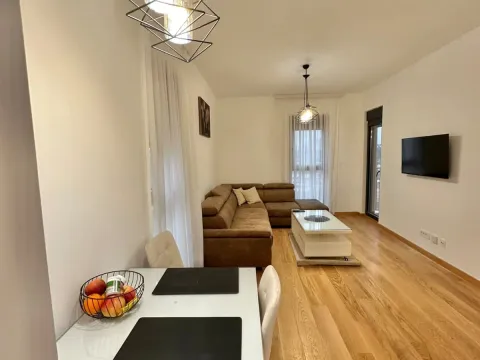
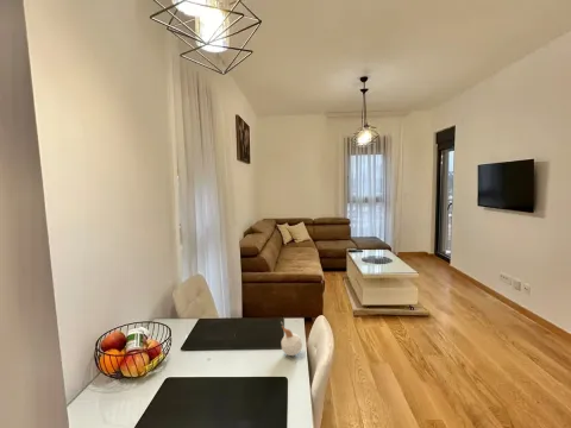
+ candle [280,321,303,357]
